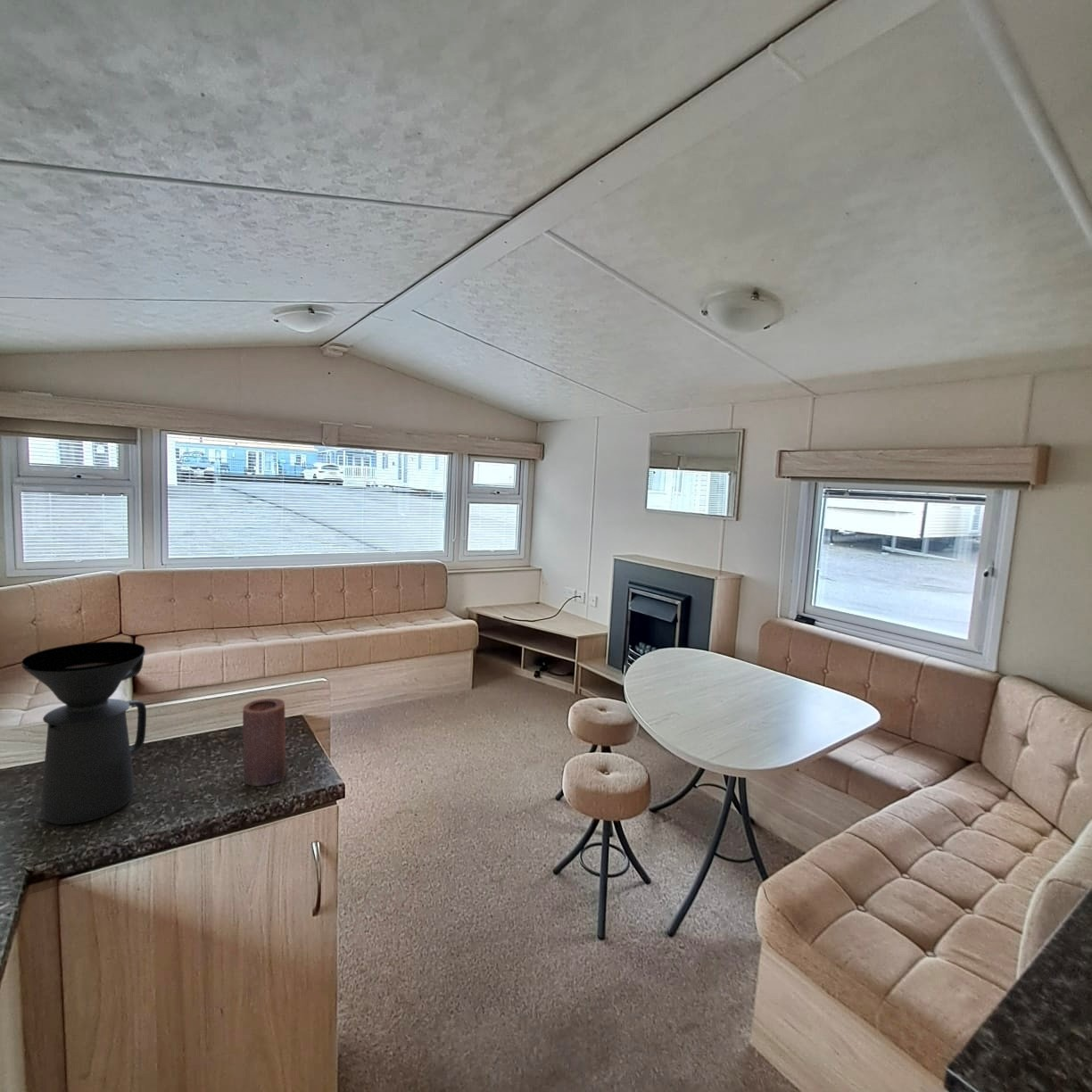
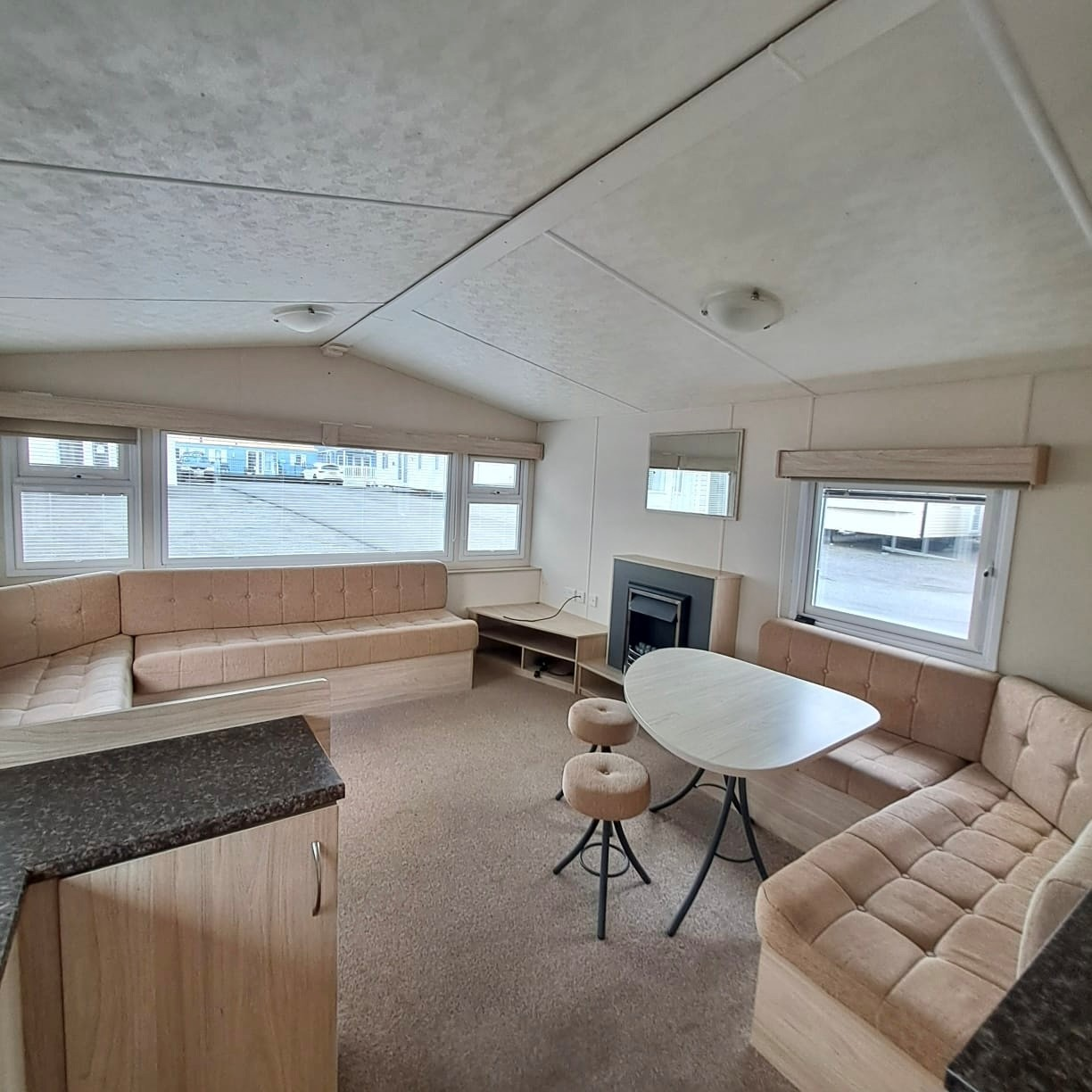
- candle [242,698,287,787]
- coffee maker [21,641,147,825]
